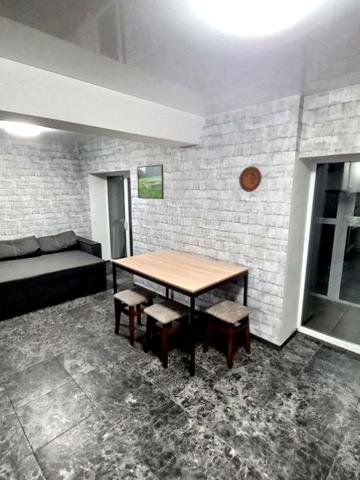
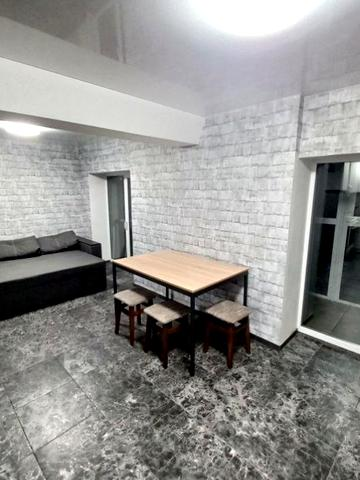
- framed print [136,163,165,200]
- decorative plate [238,165,263,193]
